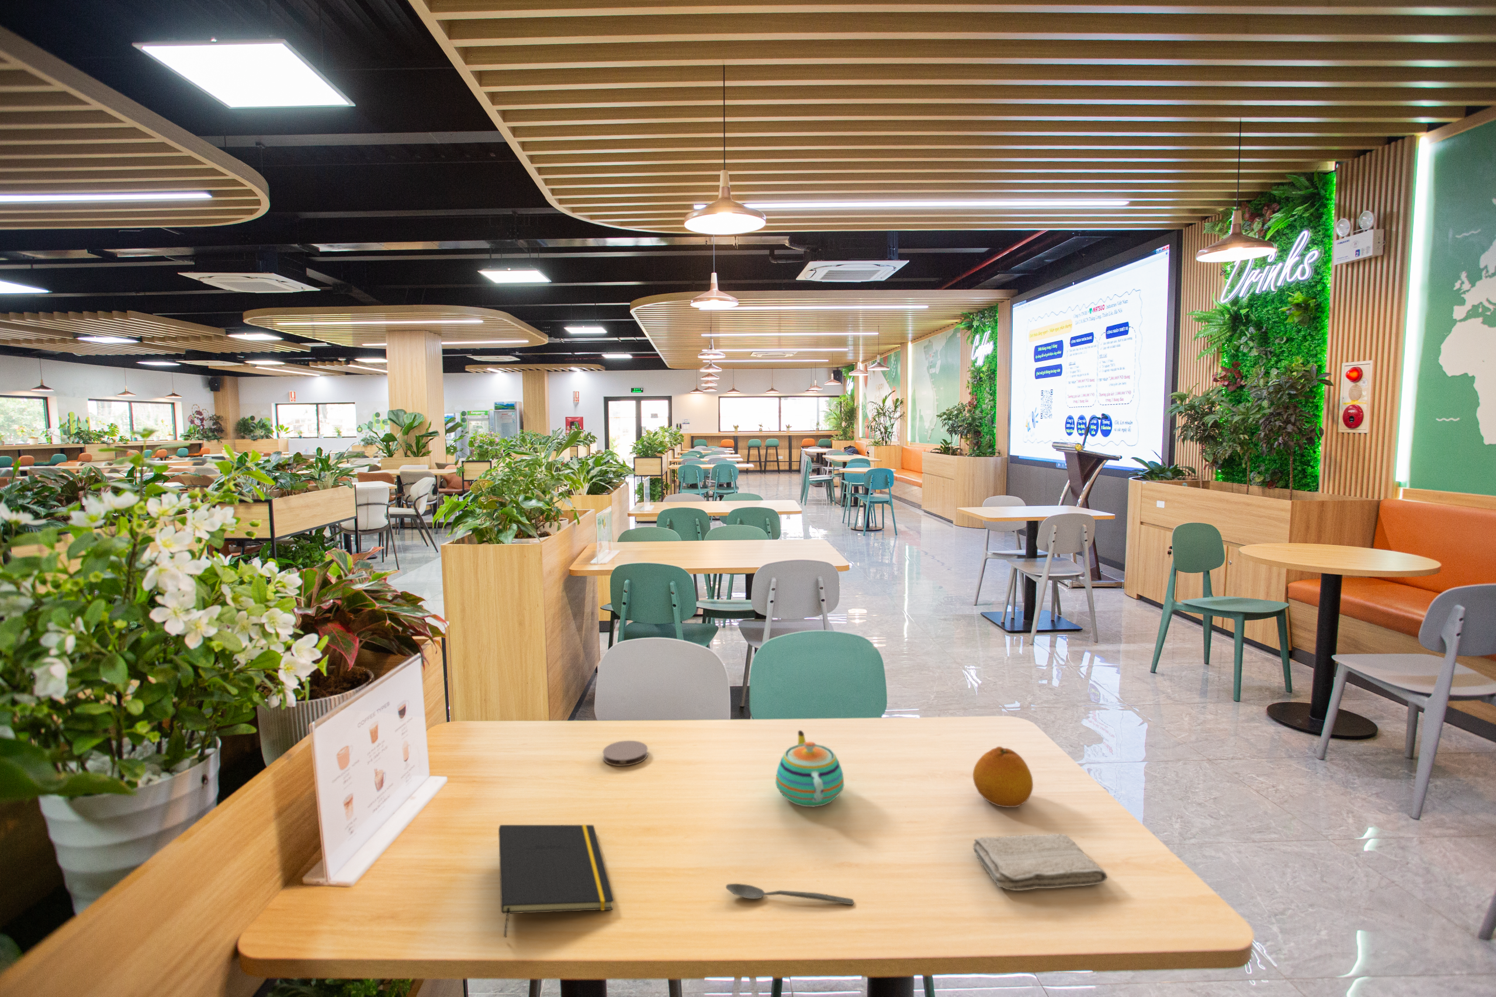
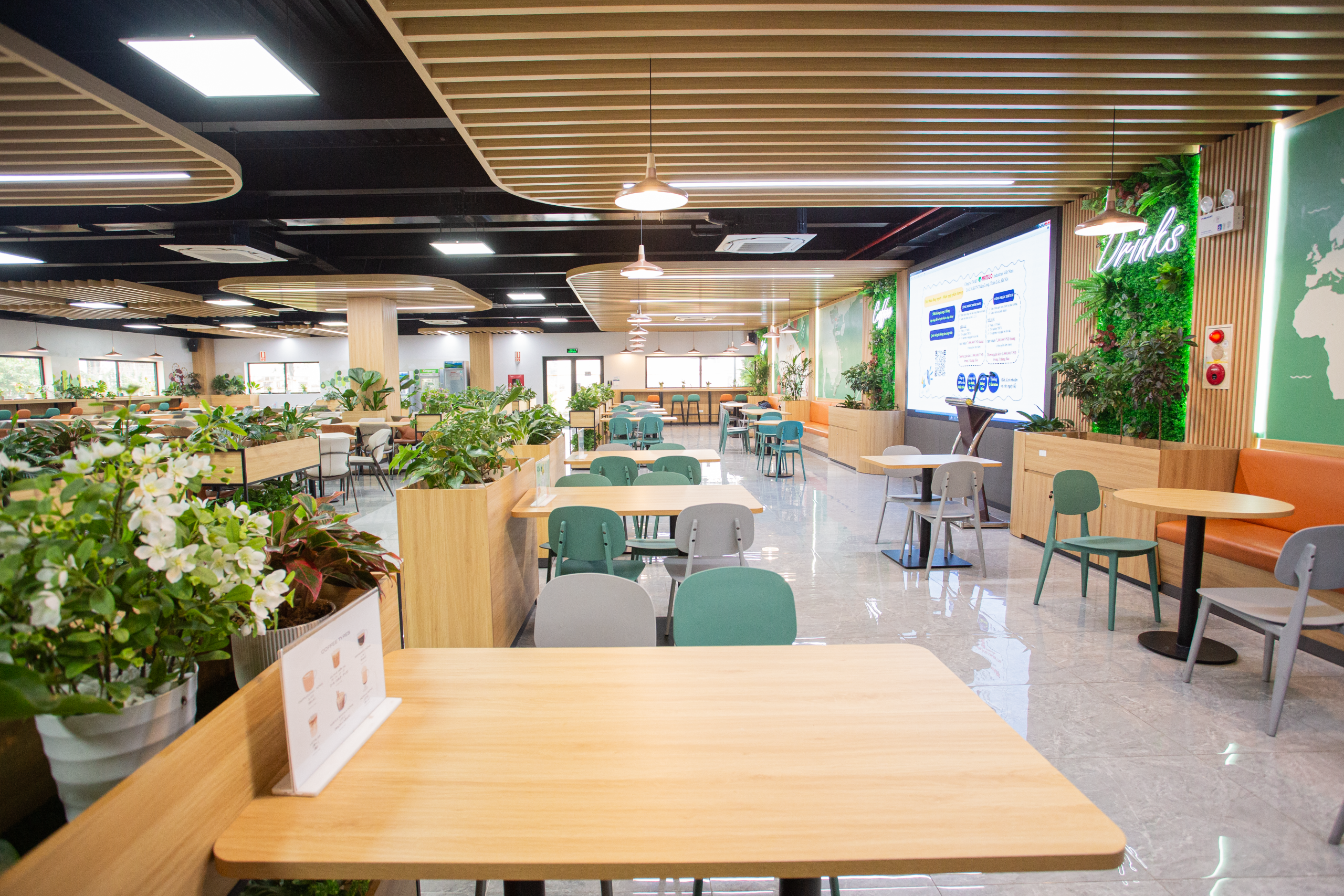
- coaster [602,740,649,767]
- spoon [726,884,855,906]
- fruit [973,746,1034,808]
- washcloth [973,833,1108,891]
- notepad [498,825,614,938]
- teapot [775,730,845,808]
